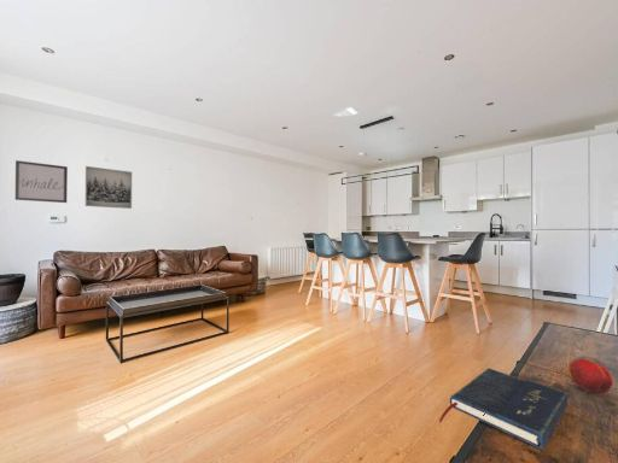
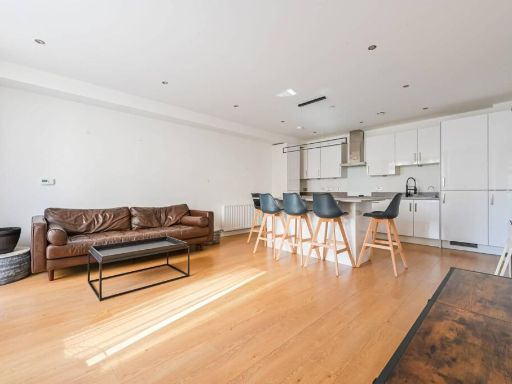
- book [438,367,569,451]
- wall art [84,165,133,210]
- wall art [14,159,69,204]
- fruit [566,358,614,394]
